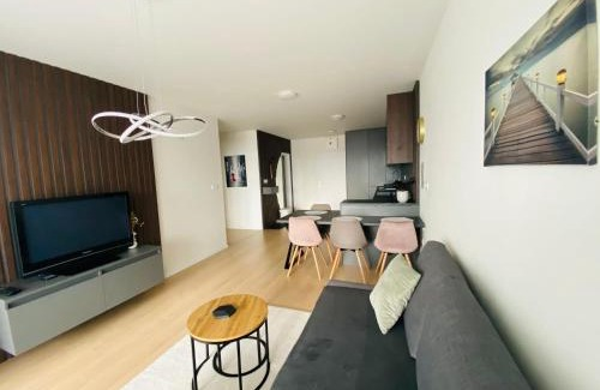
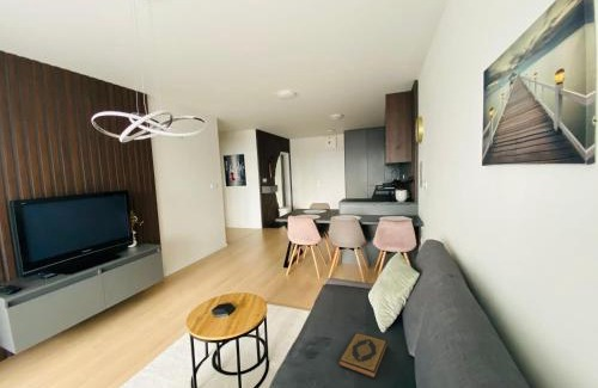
+ hardback book [337,332,389,380]
